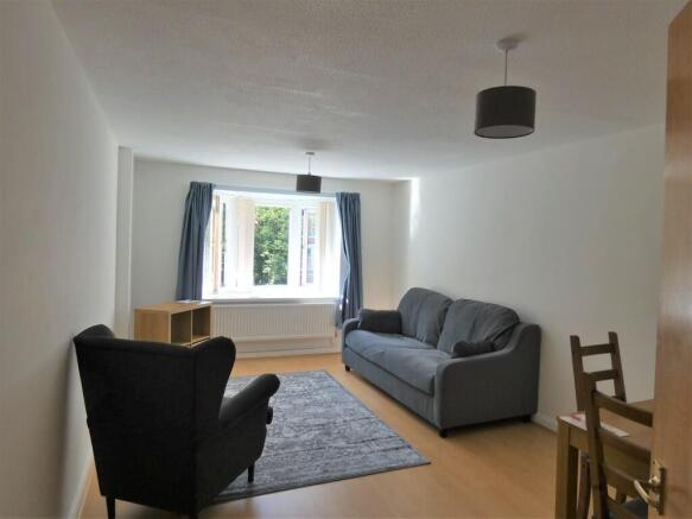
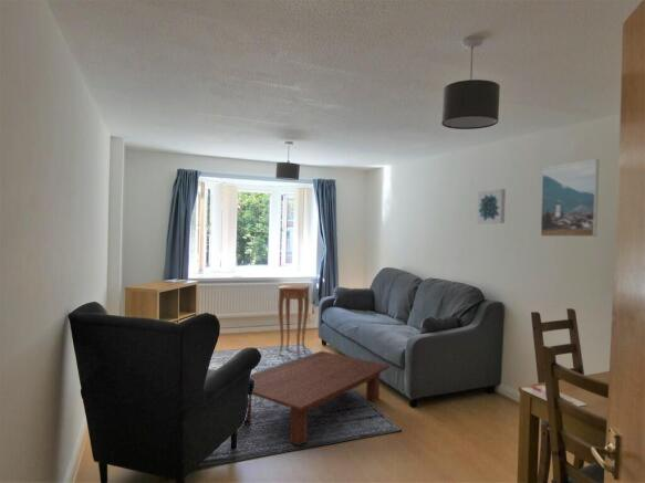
+ side table [277,284,312,357]
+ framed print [540,158,600,238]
+ coffee table [243,350,391,447]
+ wall art [476,188,507,224]
